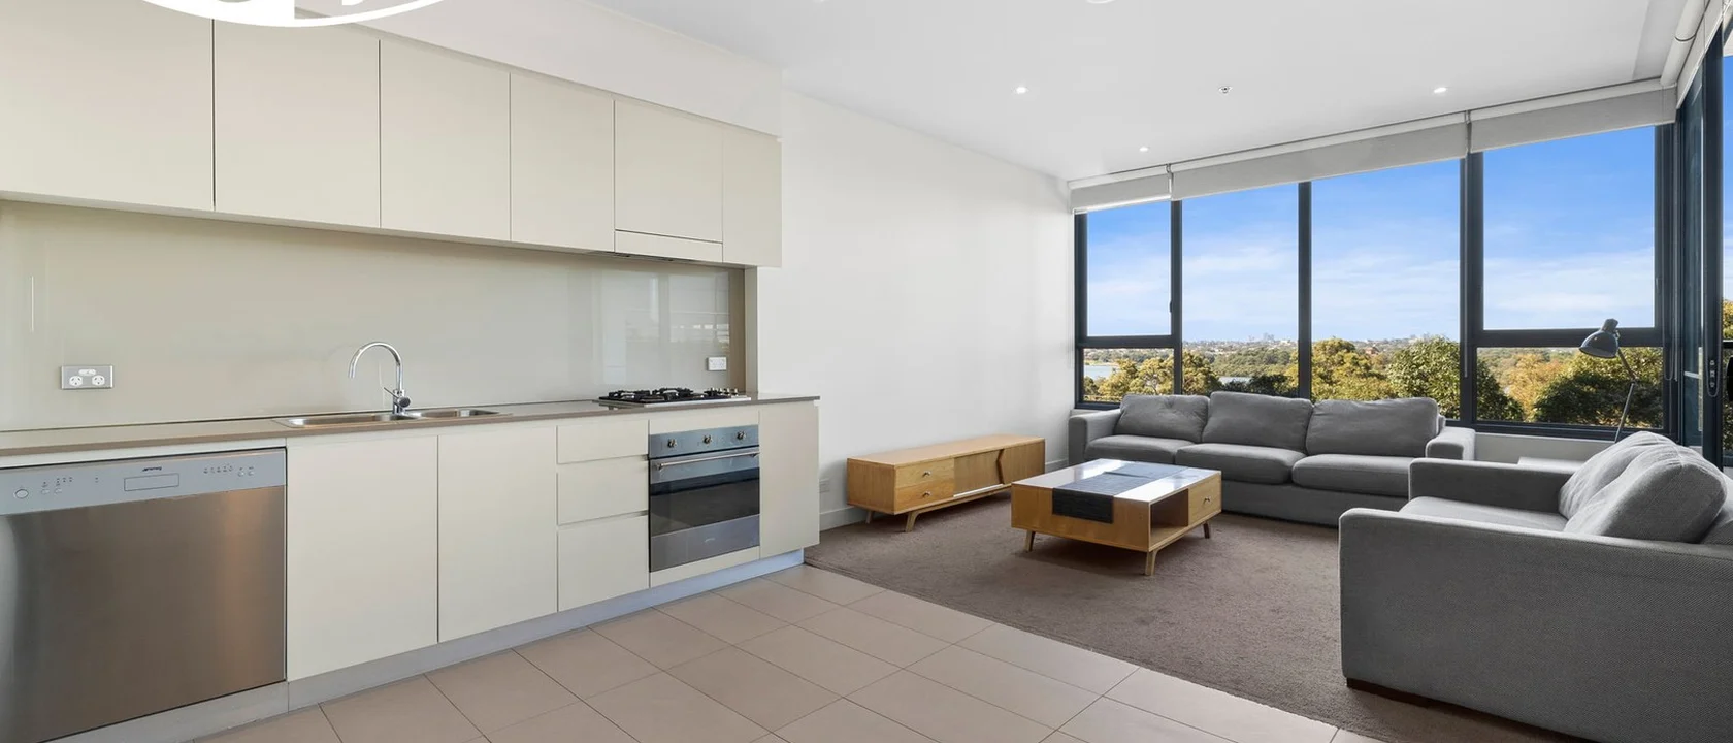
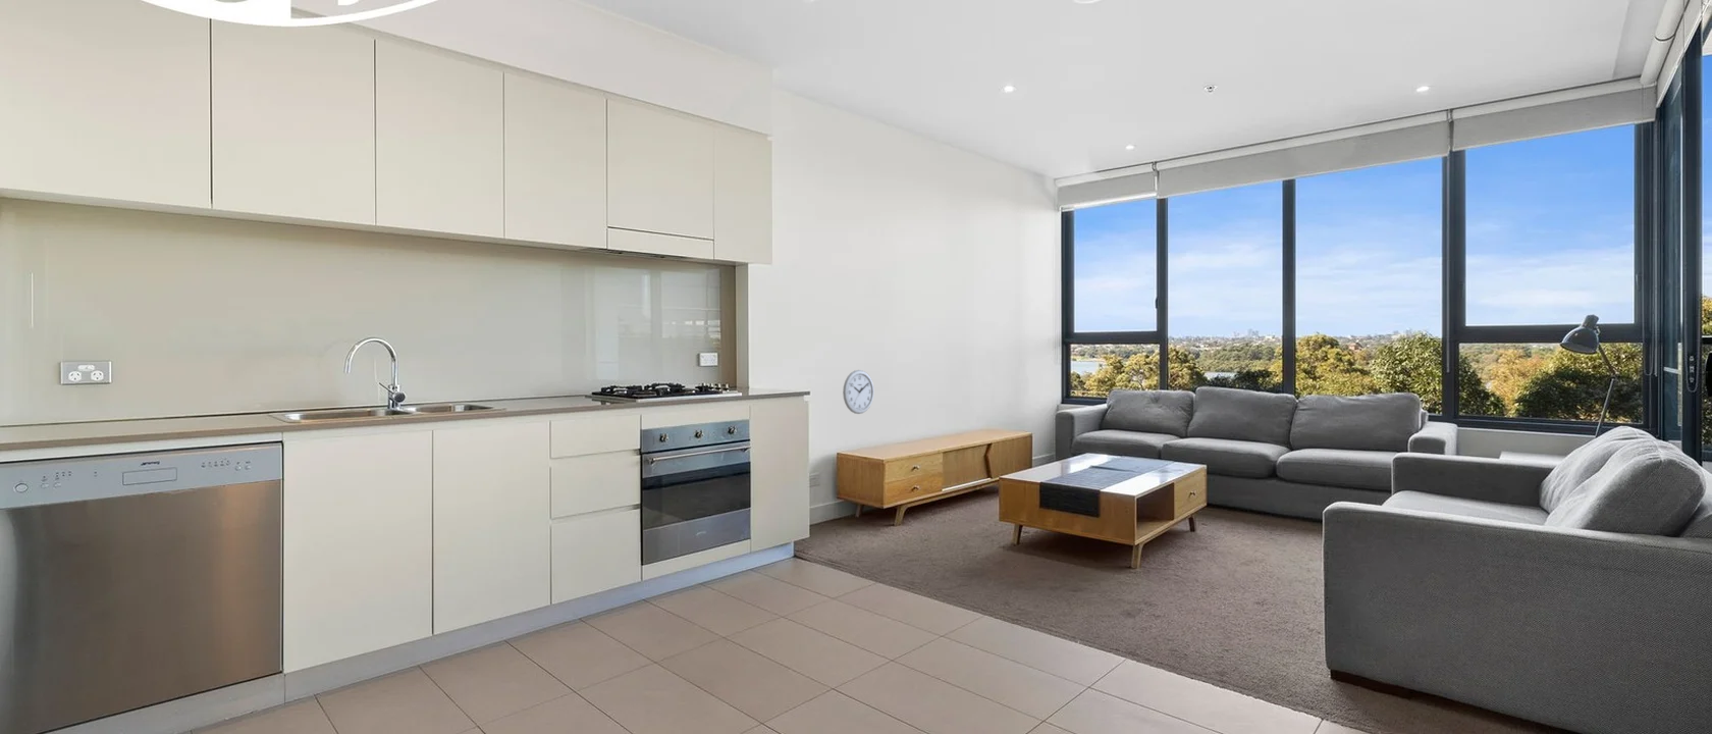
+ wall clock [842,369,876,415]
